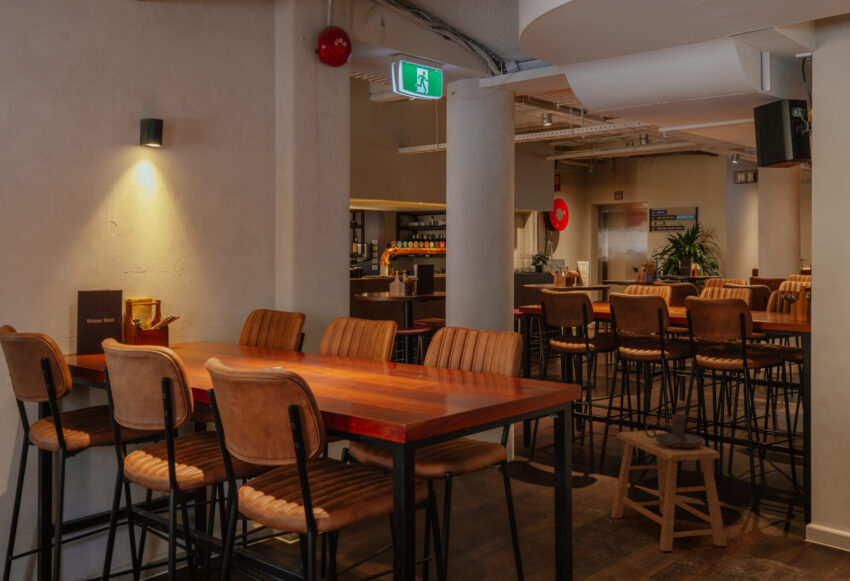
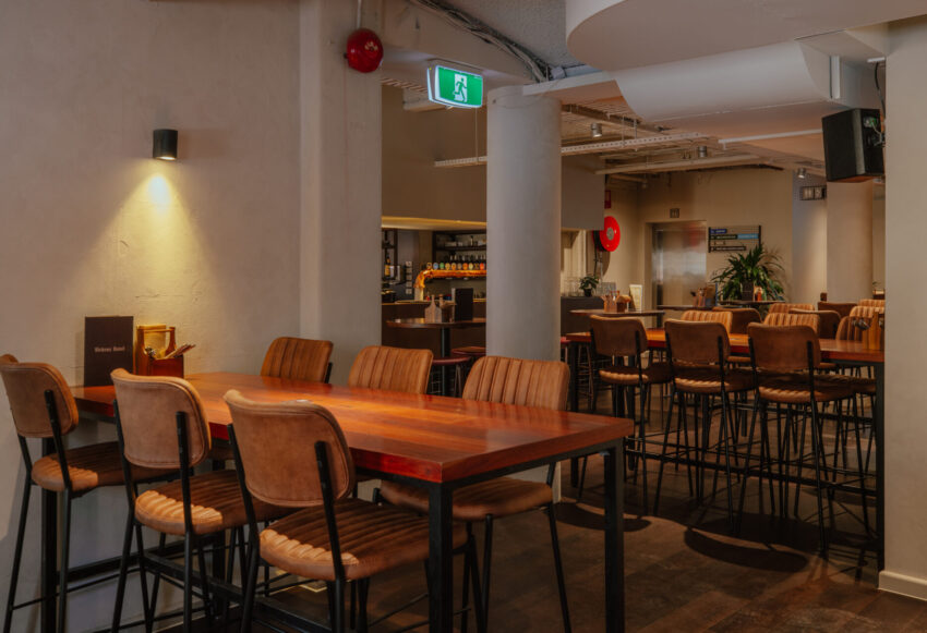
- stool [610,429,728,552]
- candle holder [644,413,704,448]
